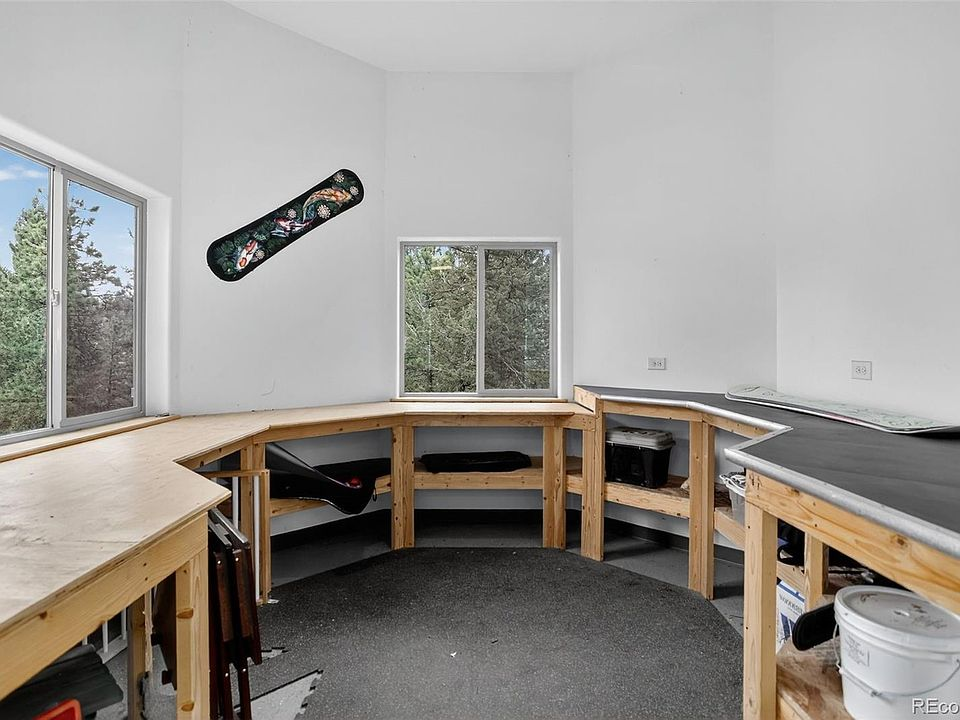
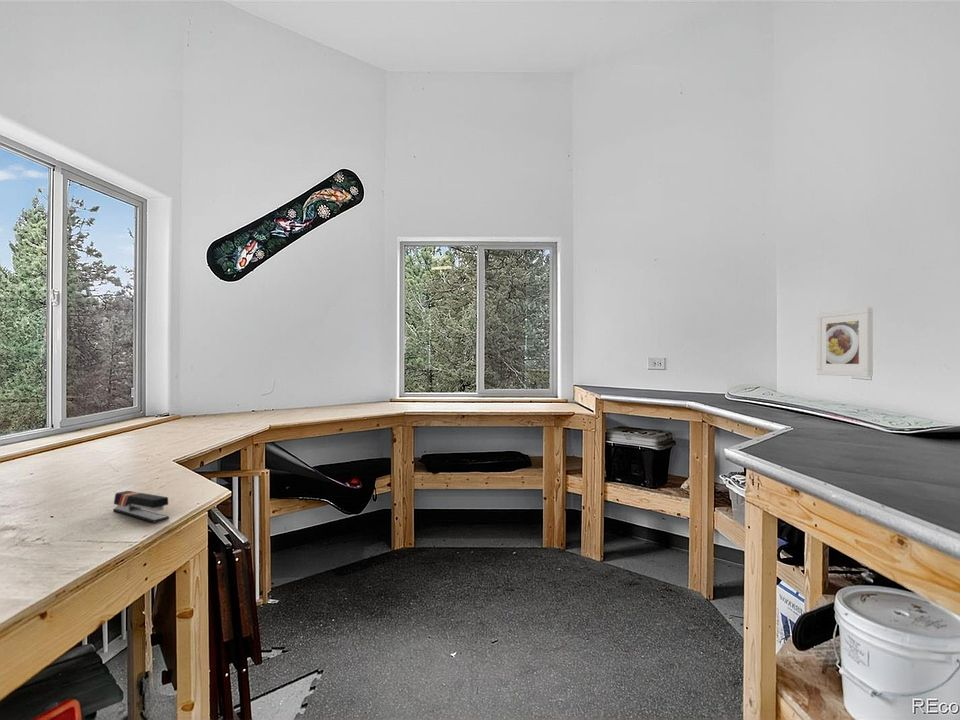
+ stapler [112,490,170,524]
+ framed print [816,306,874,378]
